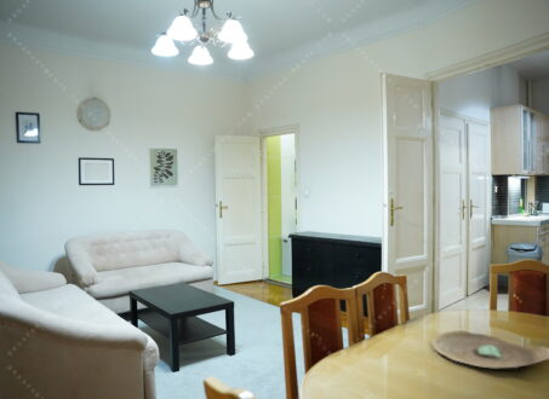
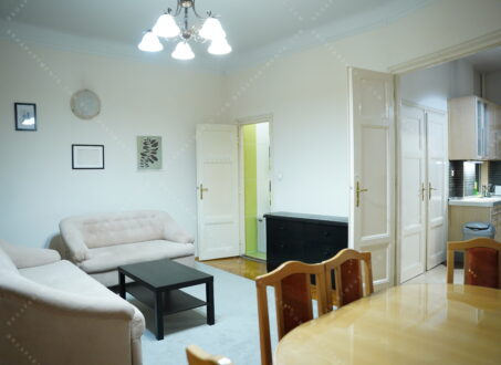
- decorative bowl [430,329,549,369]
